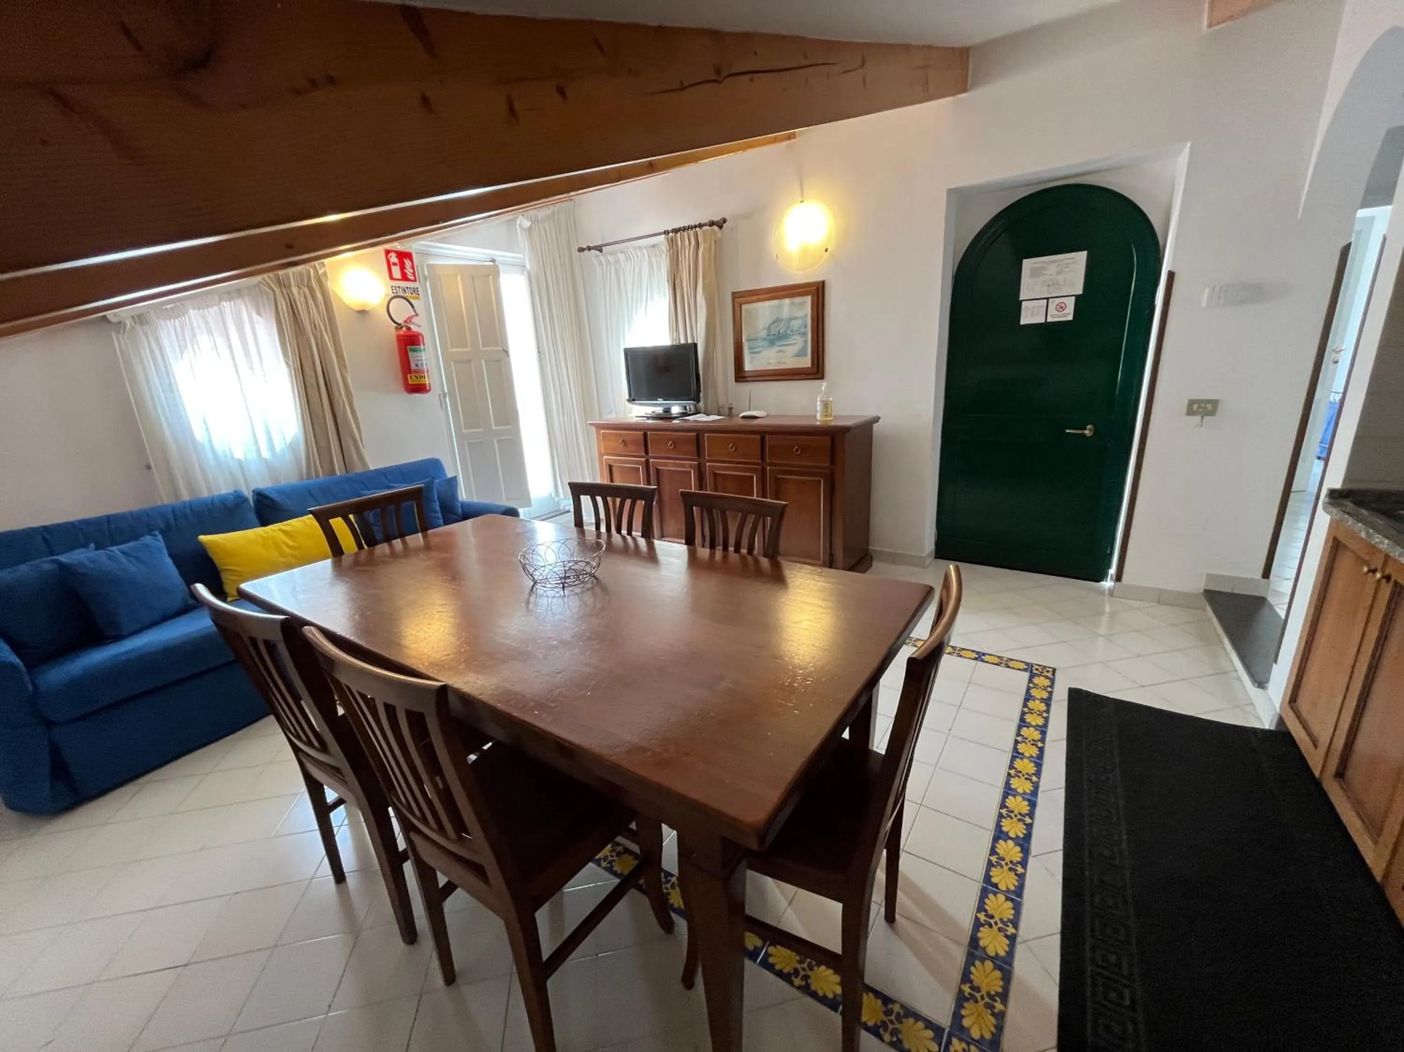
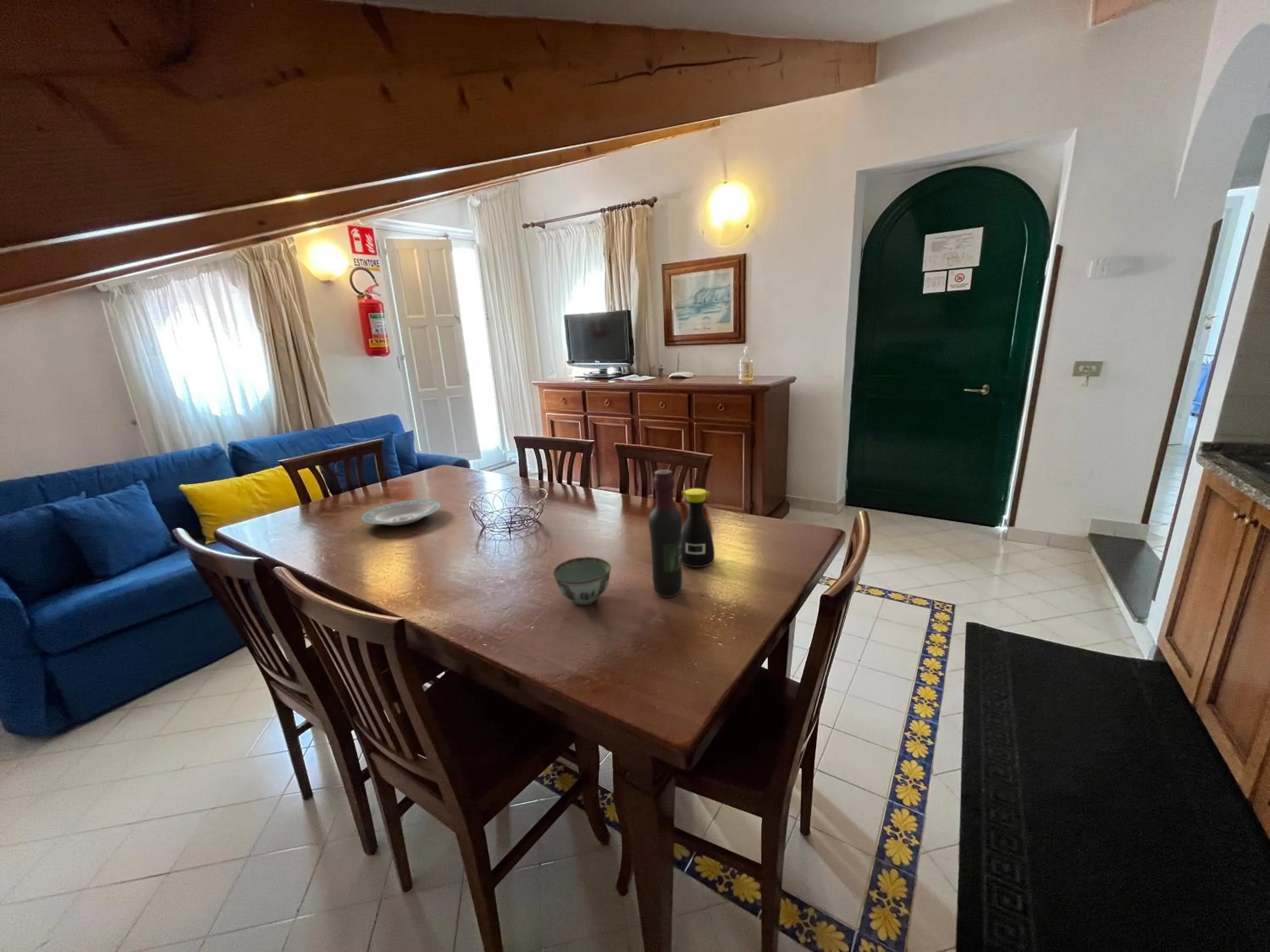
+ plate [360,499,442,526]
+ wine bottle [648,469,683,597]
+ bottle [681,488,715,568]
+ bowl [553,556,611,605]
